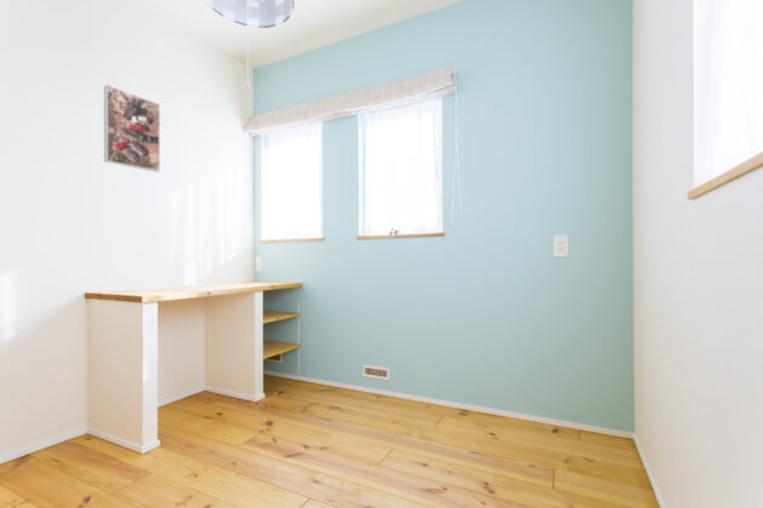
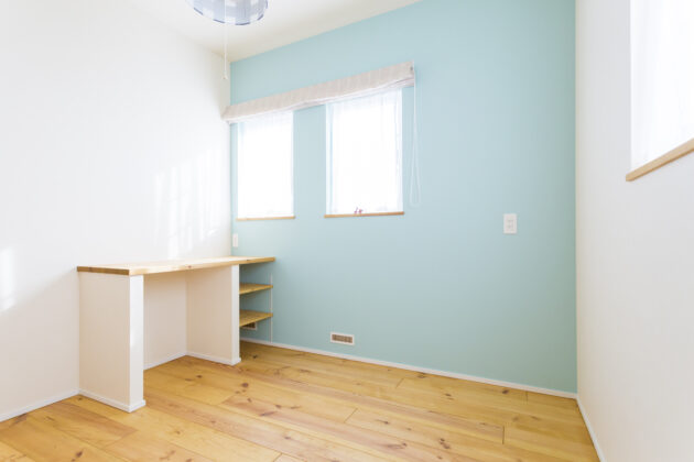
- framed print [103,83,161,173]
